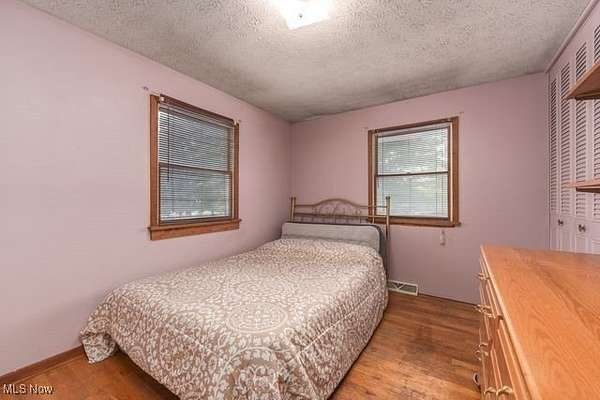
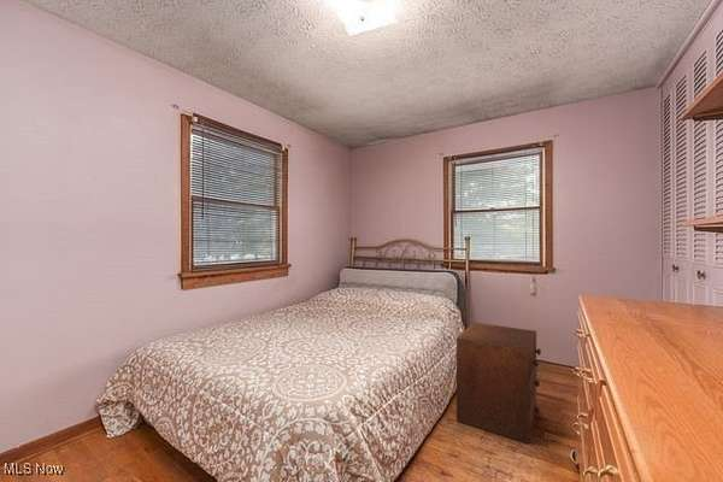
+ nightstand [455,322,542,445]
